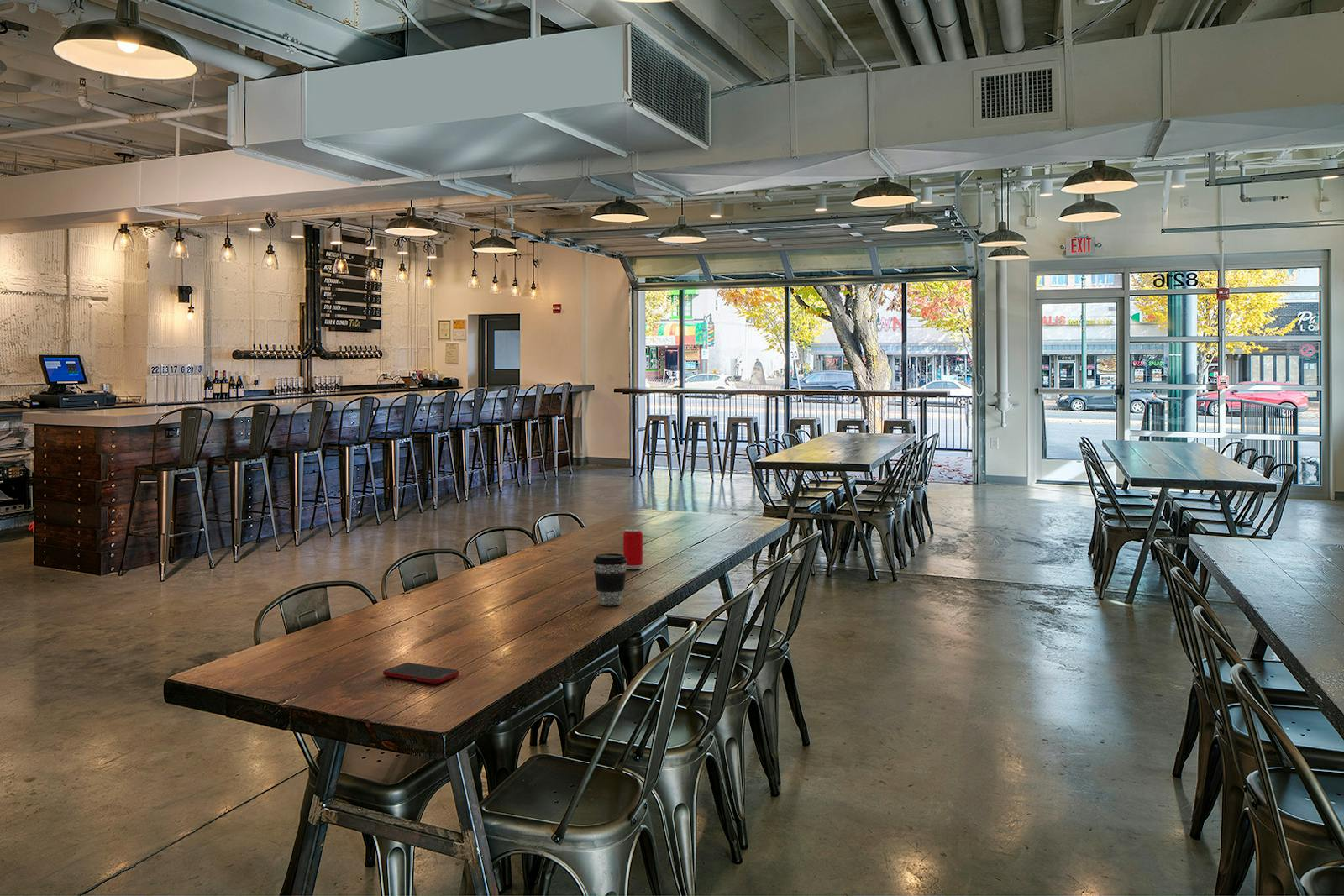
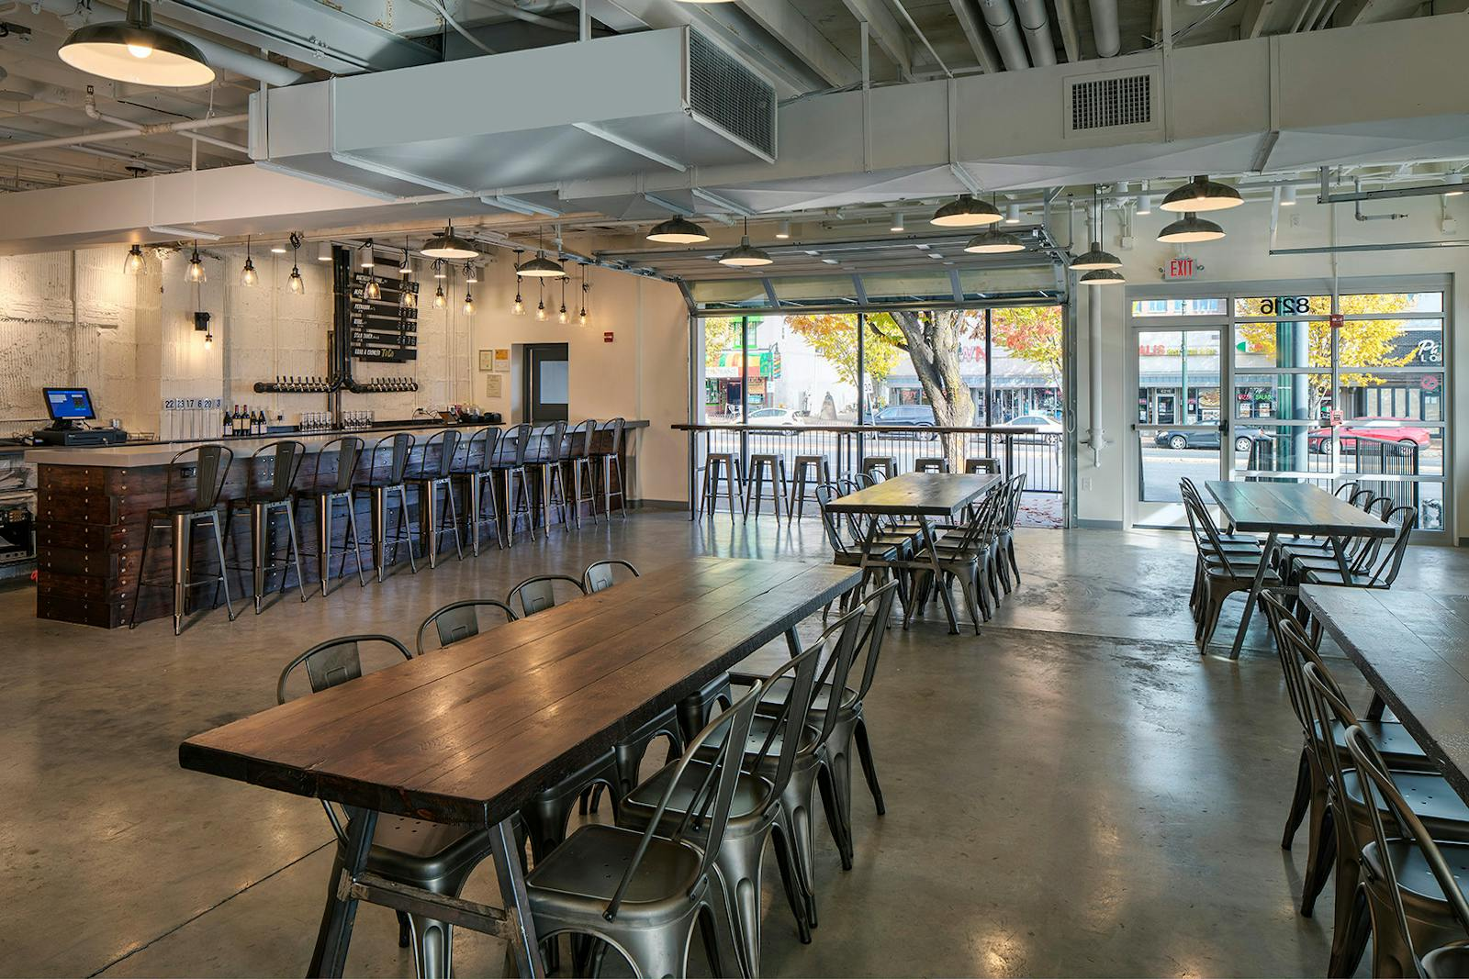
- beverage can [622,528,643,570]
- coffee cup [592,553,627,606]
- cell phone [382,662,460,684]
